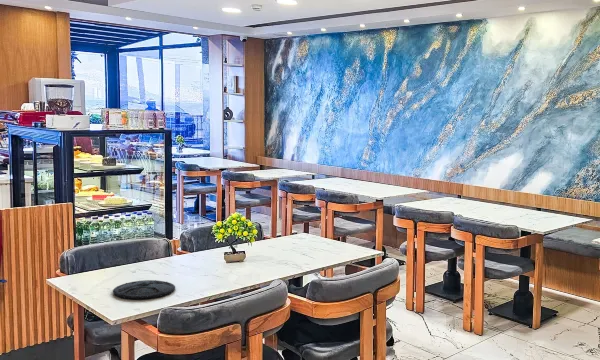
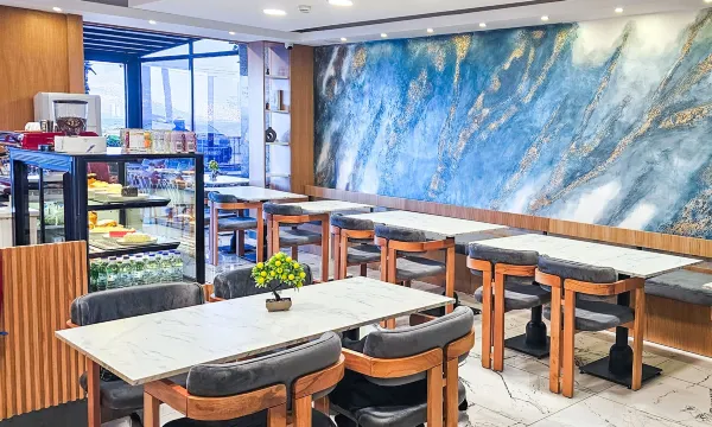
- plate [112,279,176,300]
